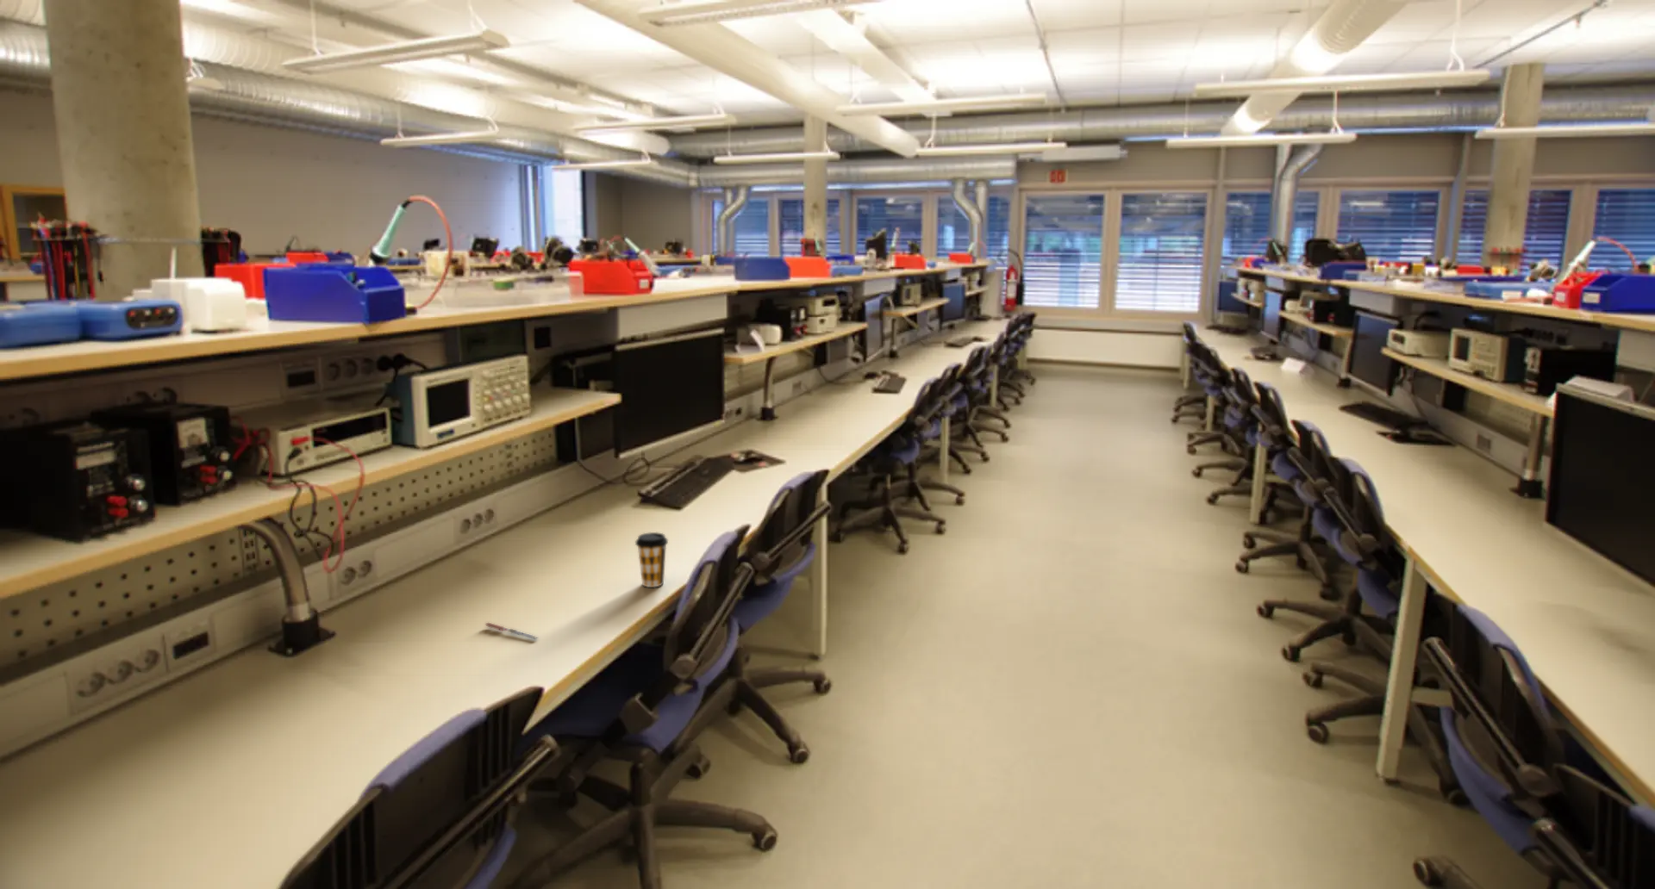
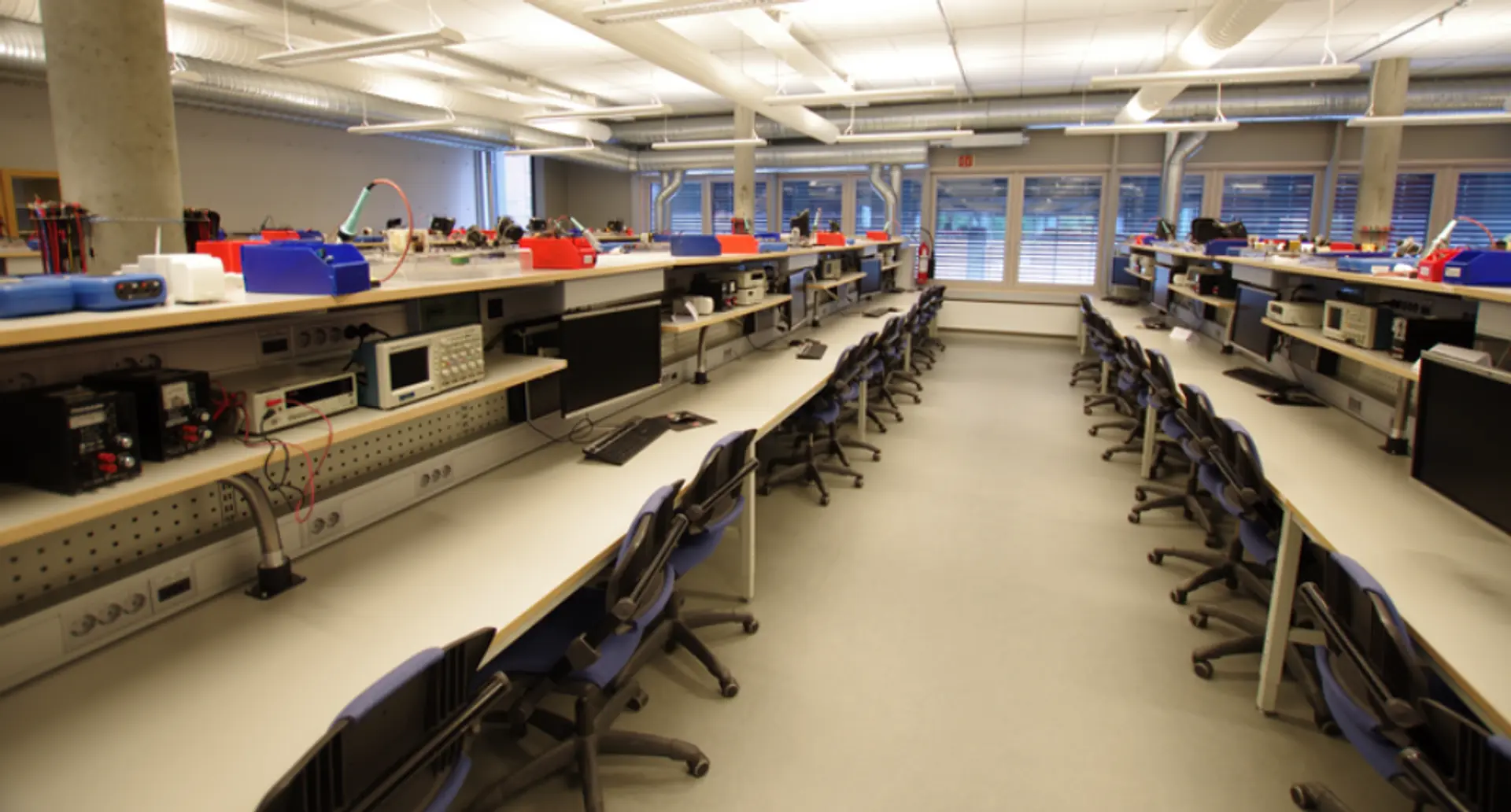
- pen [483,622,539,640]
- coffee cup [634,531,669,588]
